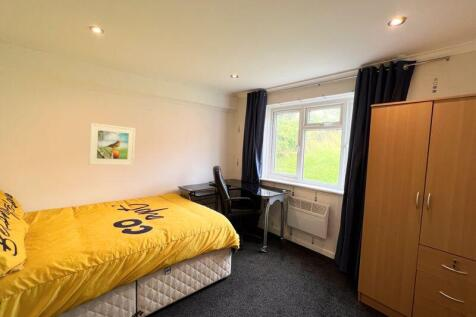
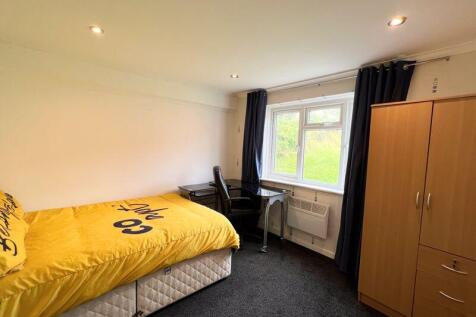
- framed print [87,122,137,166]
